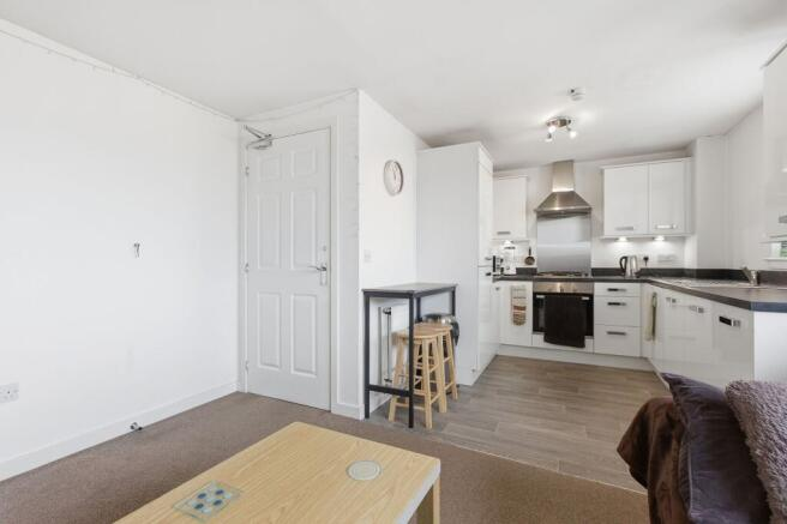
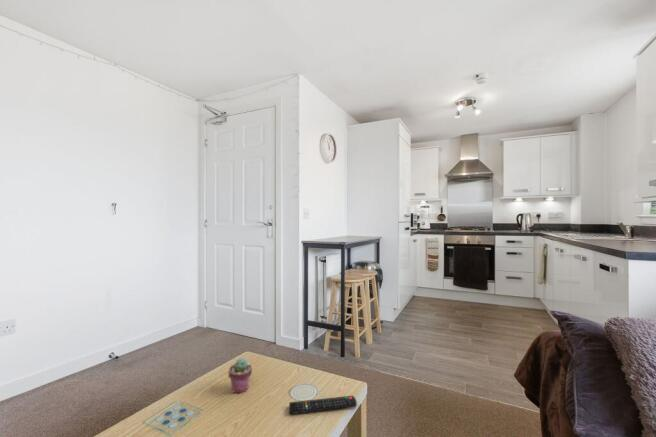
+ potted succulent [228,357,253,394]
+ remote control [288,395,358,415]
